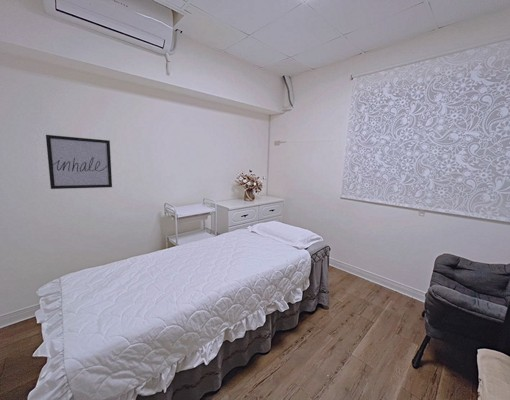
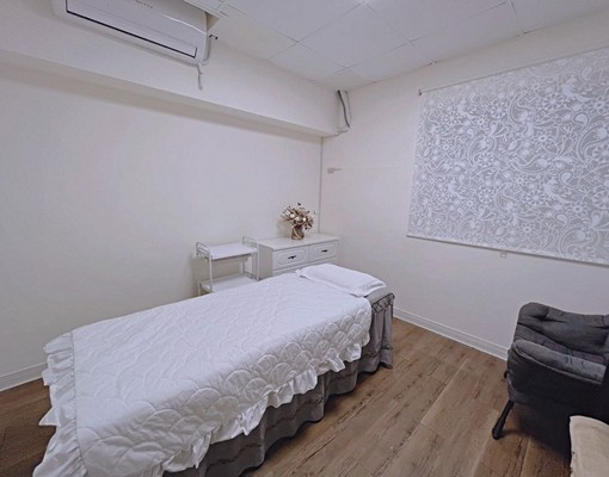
- wall art [45,134,113,190]
